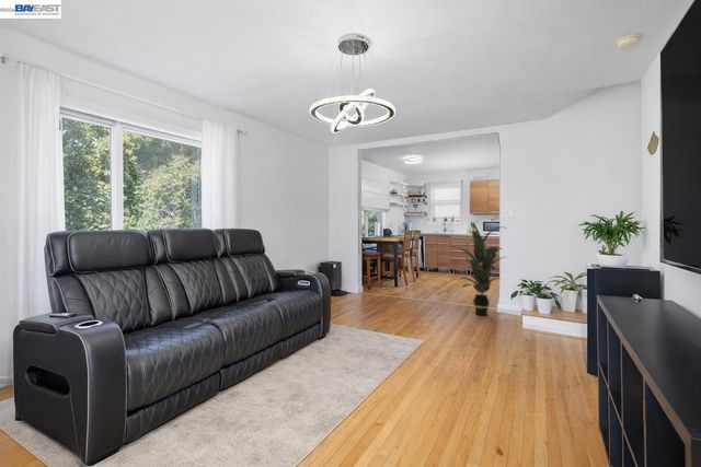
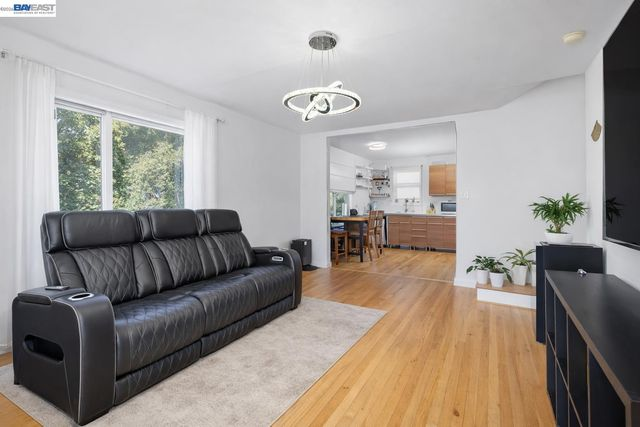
- indoor plant [448,221,509,316]
